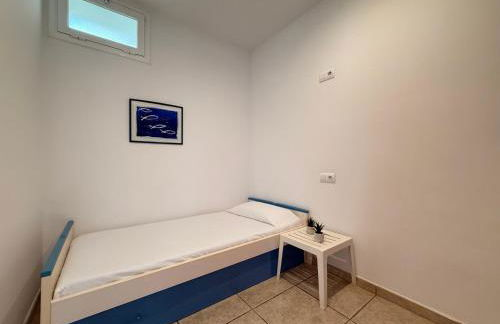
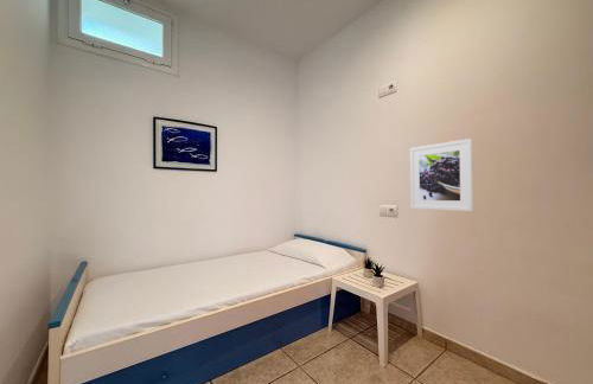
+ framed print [409,137,474,212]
